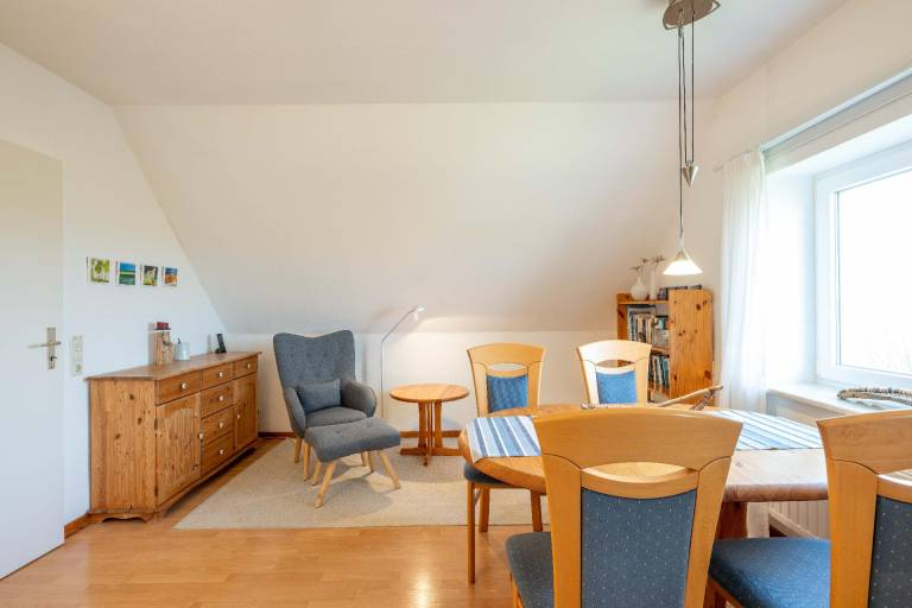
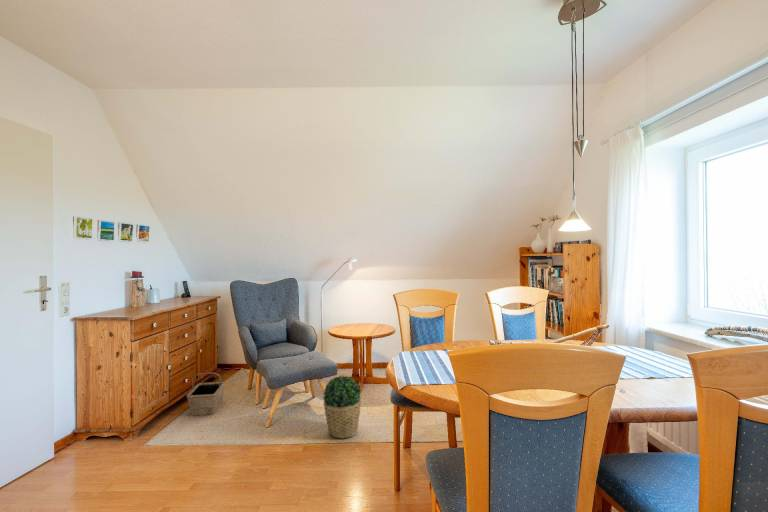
+ basket [186,372,225,417]
+ potted plant [322,375,362,440]
